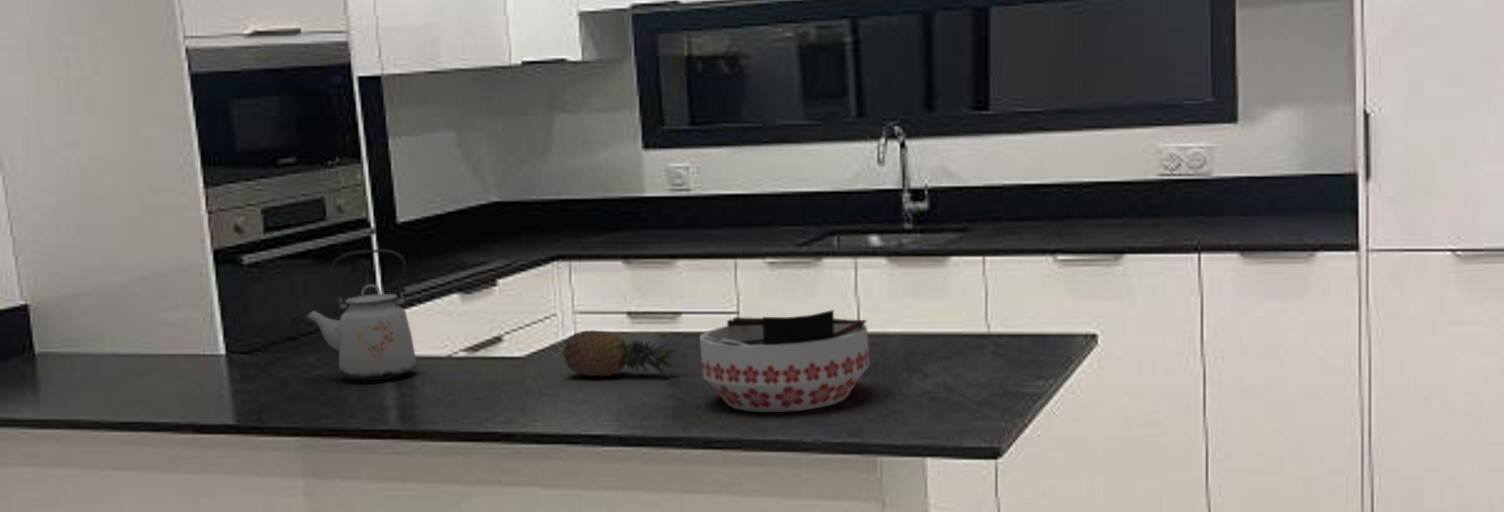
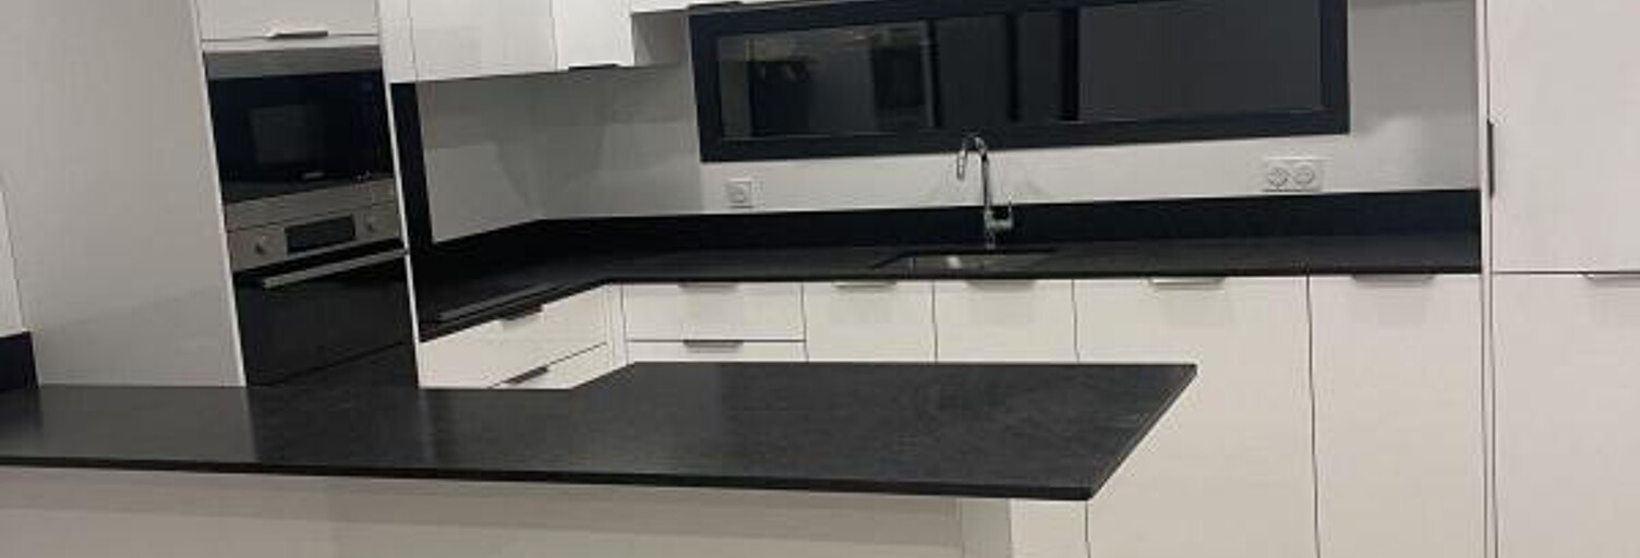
- kettle [303,248,417,381]
- fruit [561,329,680,379]
- bowl [699,309,870,413]
